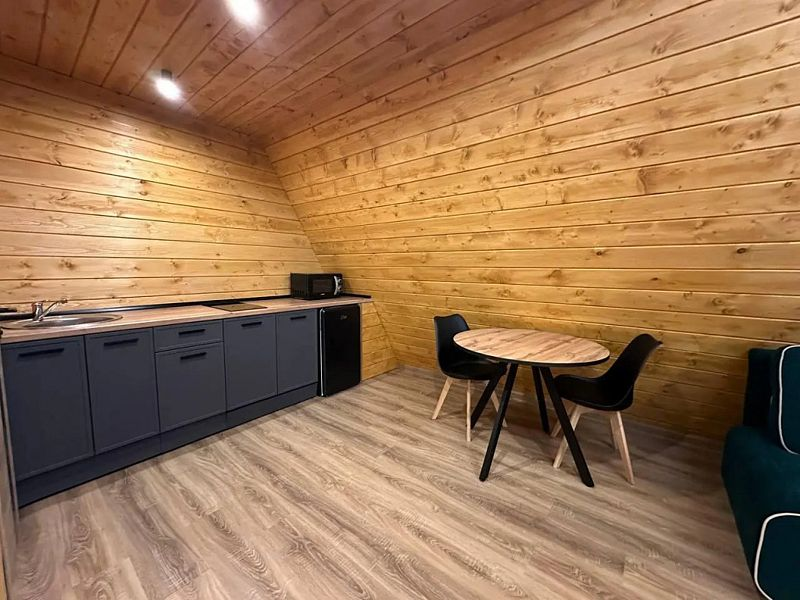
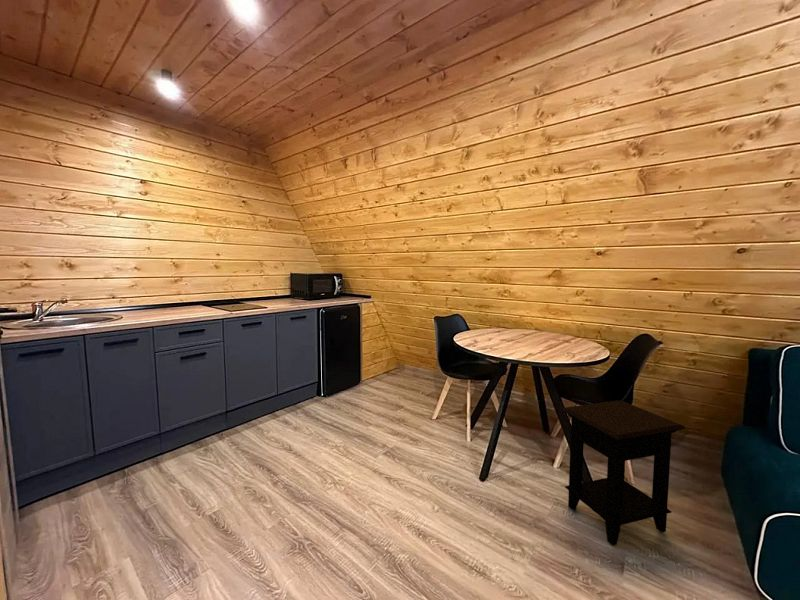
+ side table [560,399,686,546]
